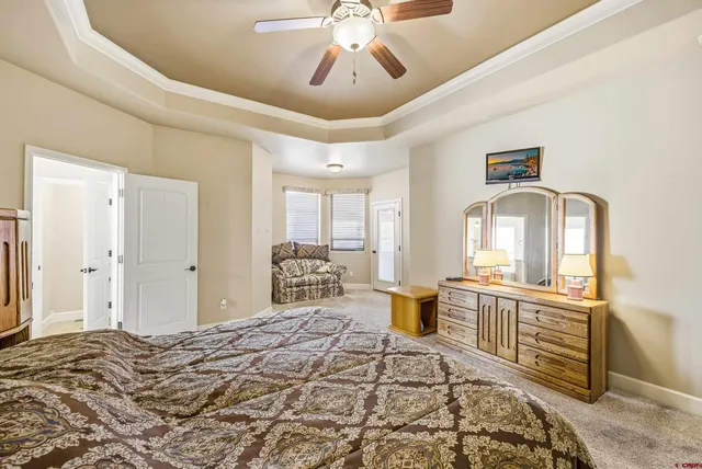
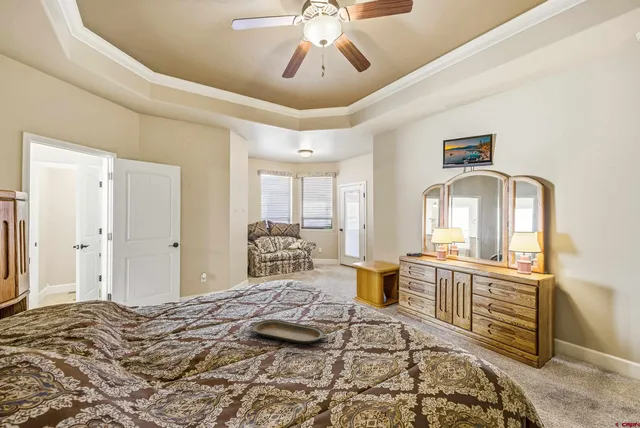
+ serving tray [249,319,329,345]
